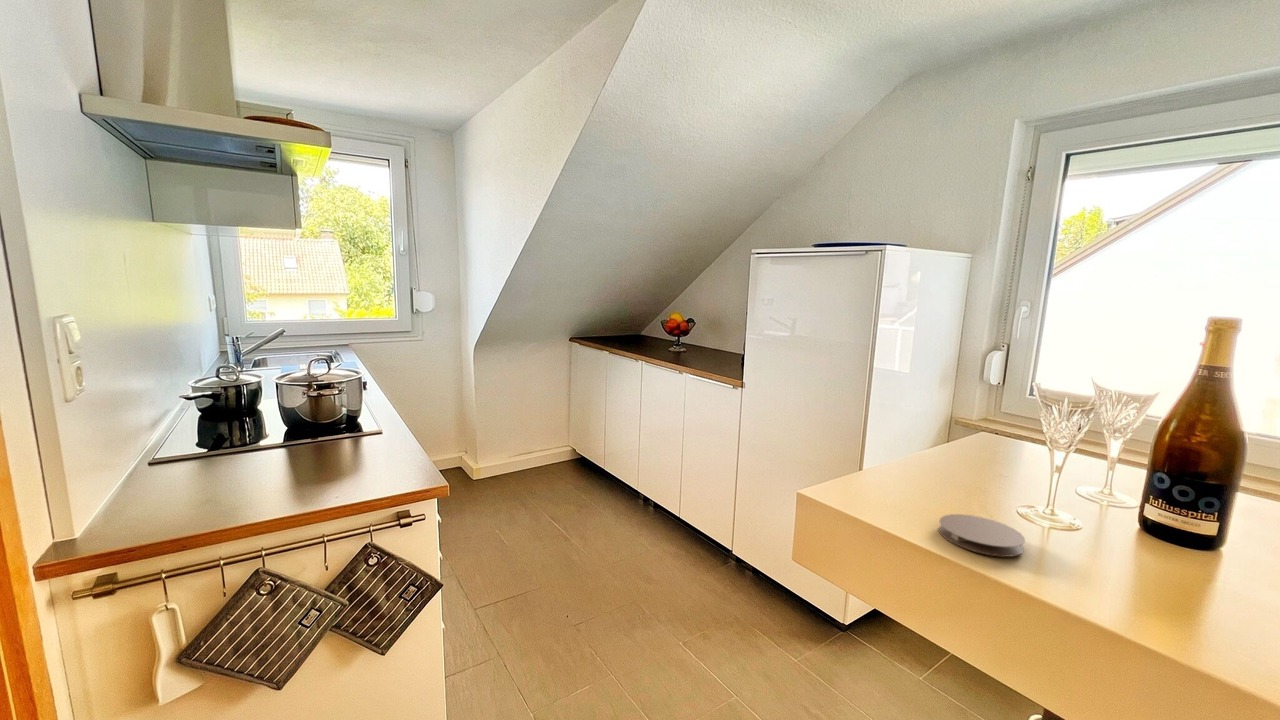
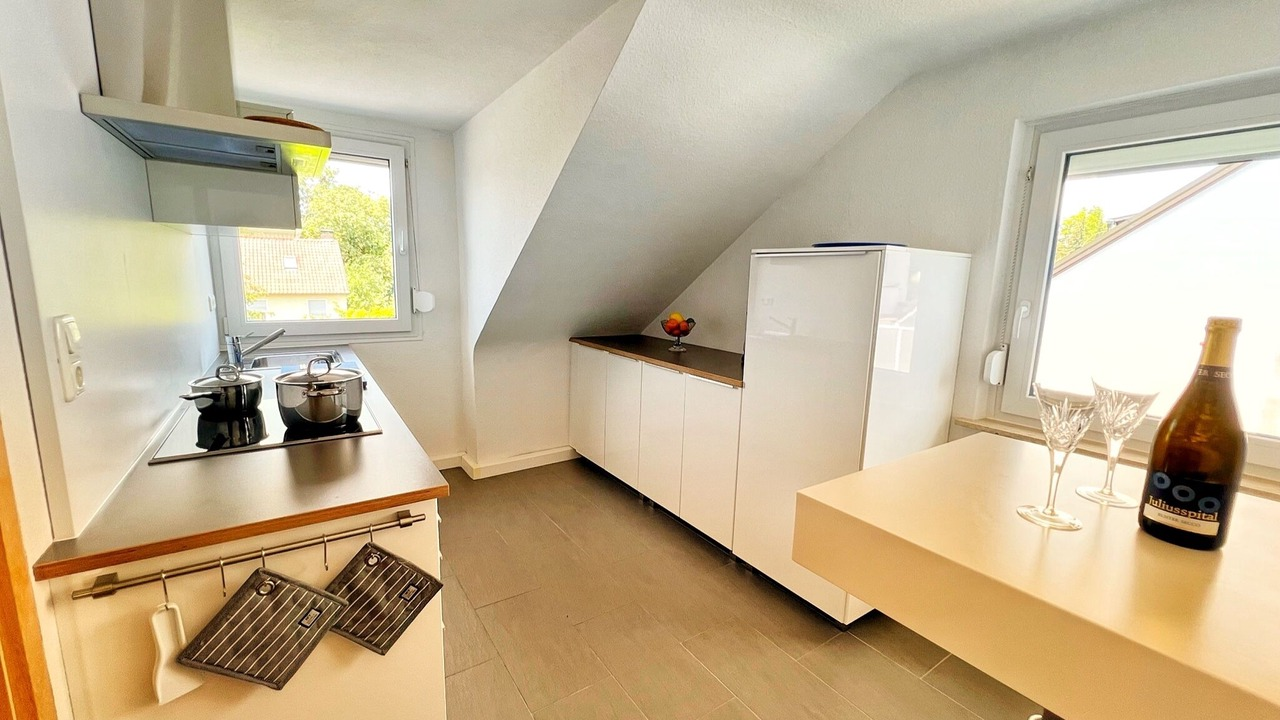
- coaster [937,513,1026,558]
